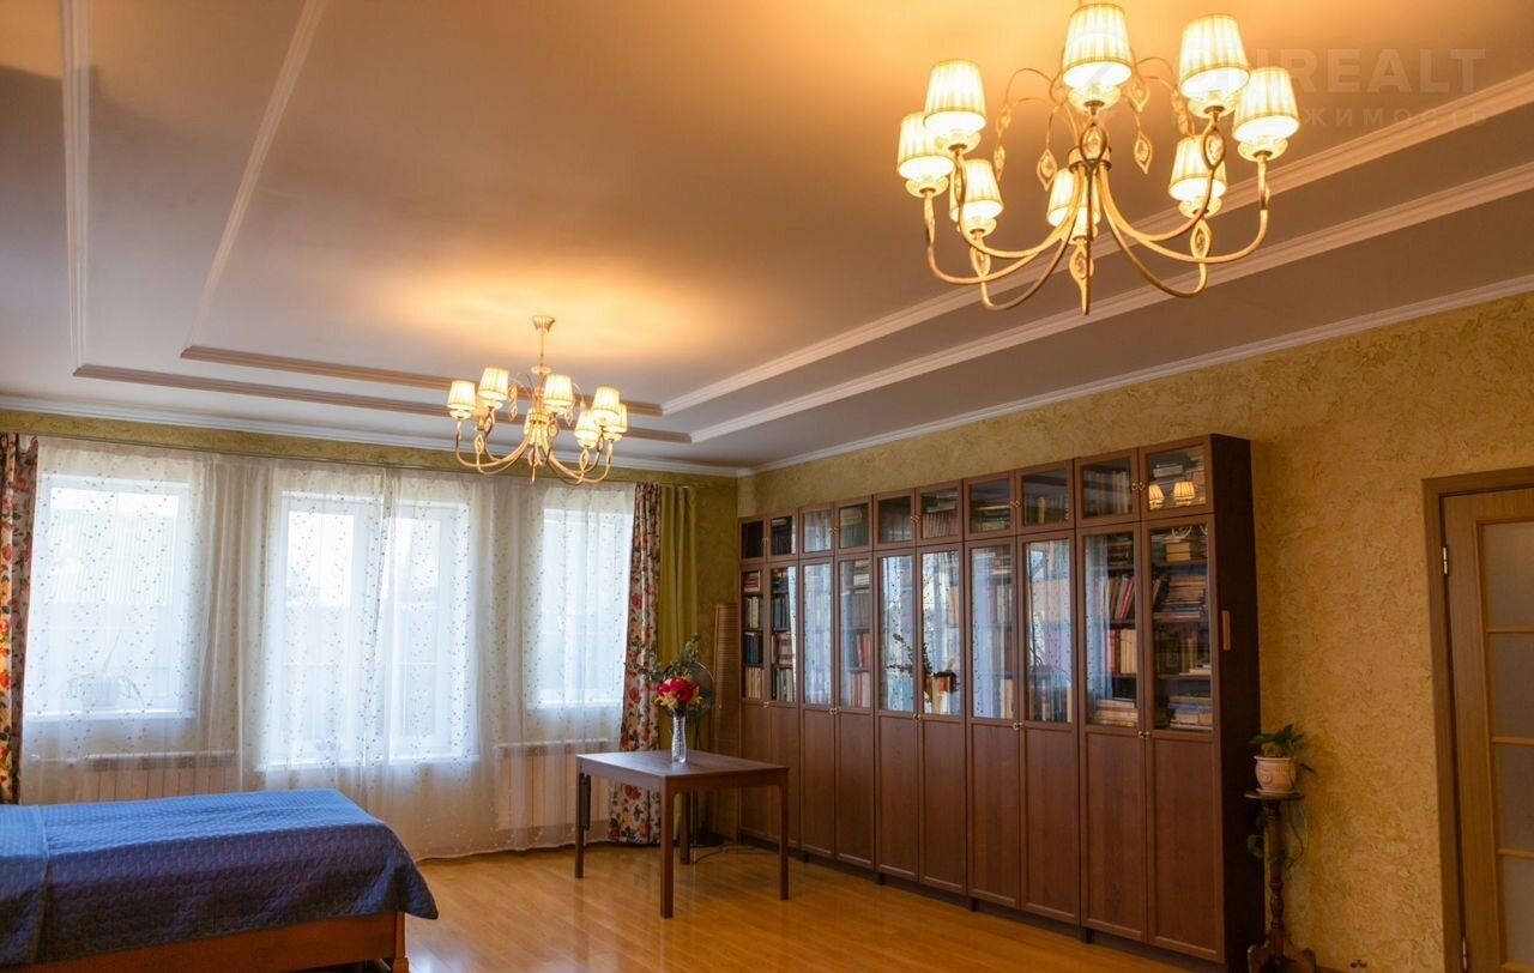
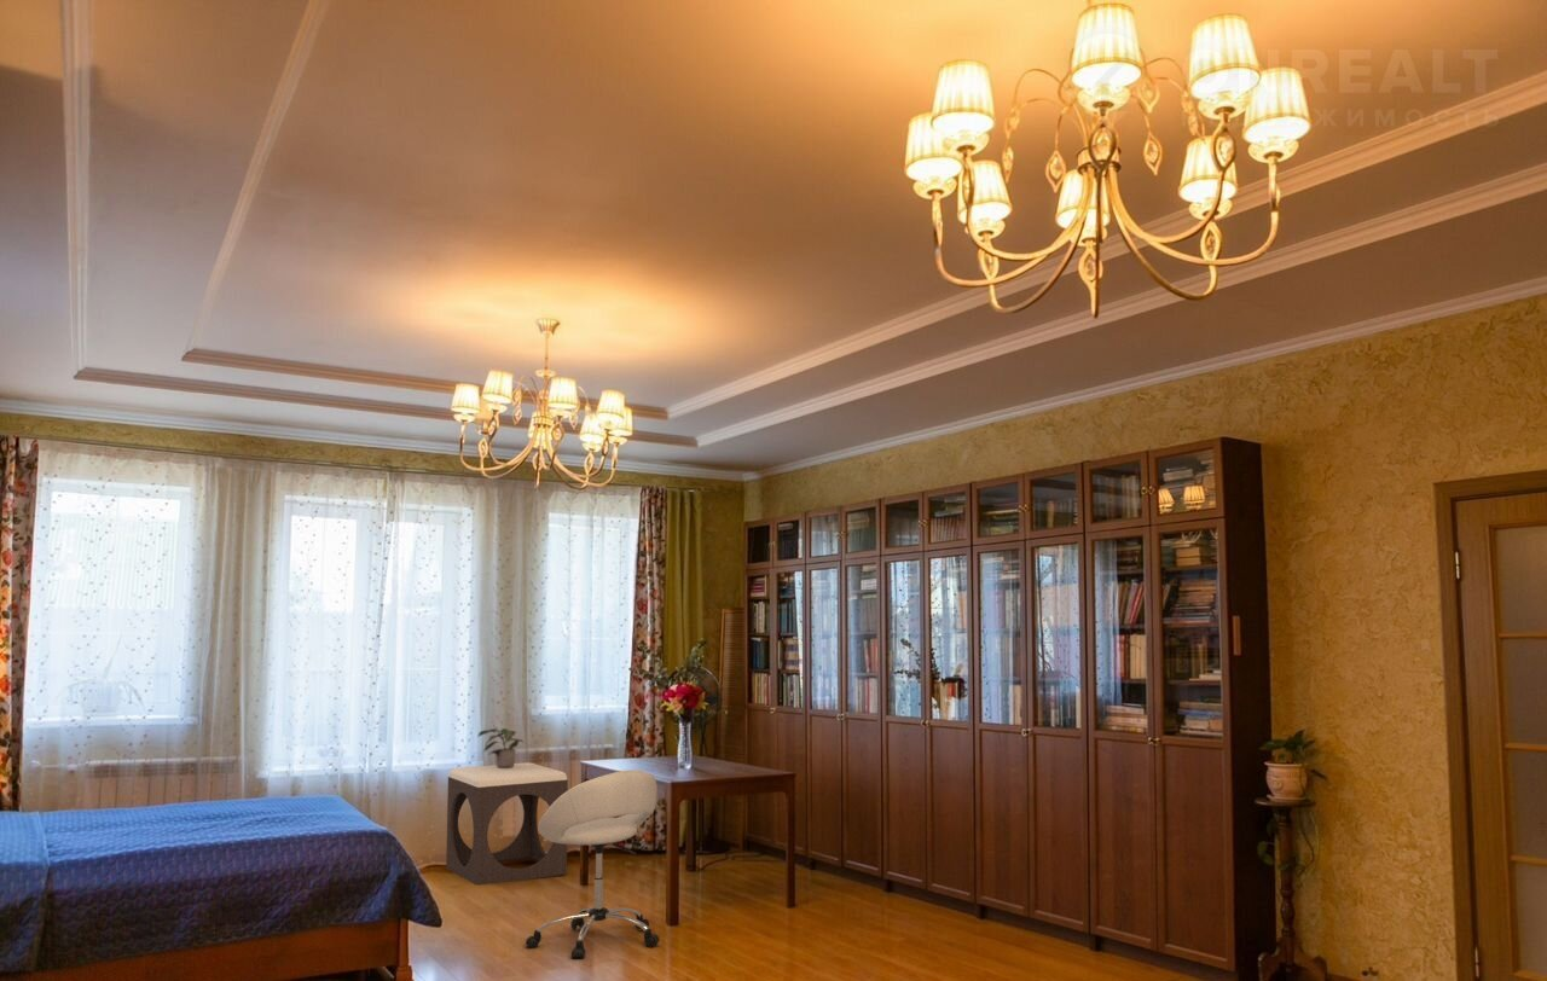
+ potted plant [476,727,527,768]
+ footstool [445,761,569,886]
+ chair [525,768,661,960]
